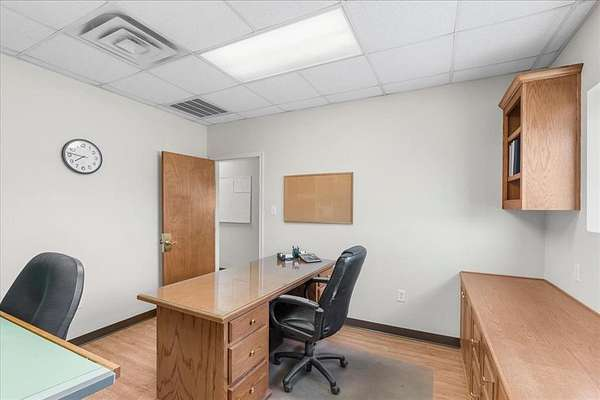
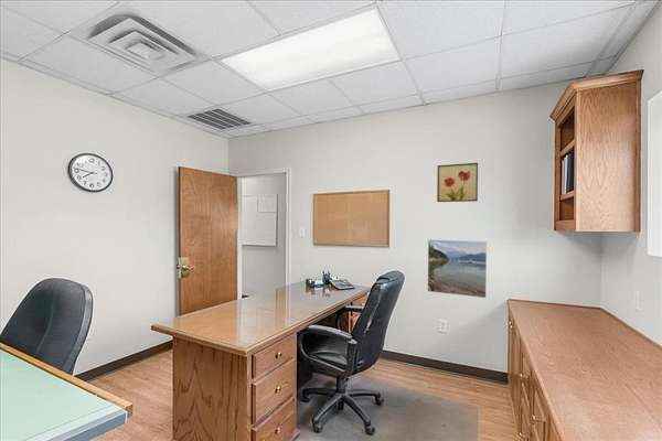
+ wall art [436,162,479,203]
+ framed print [427,238,488,299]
